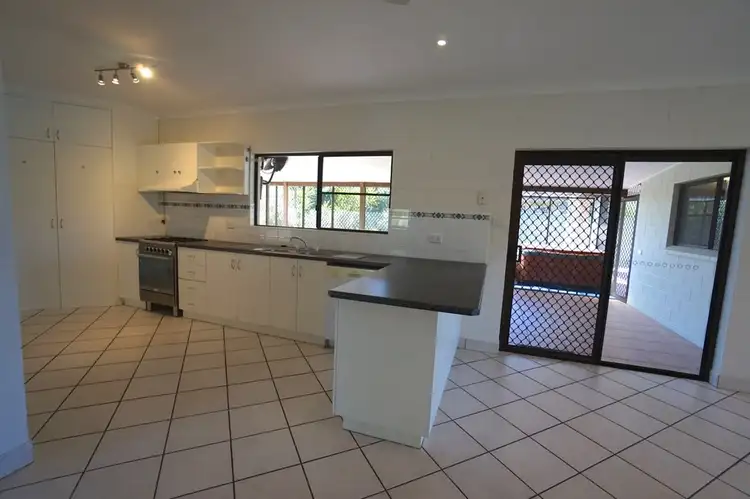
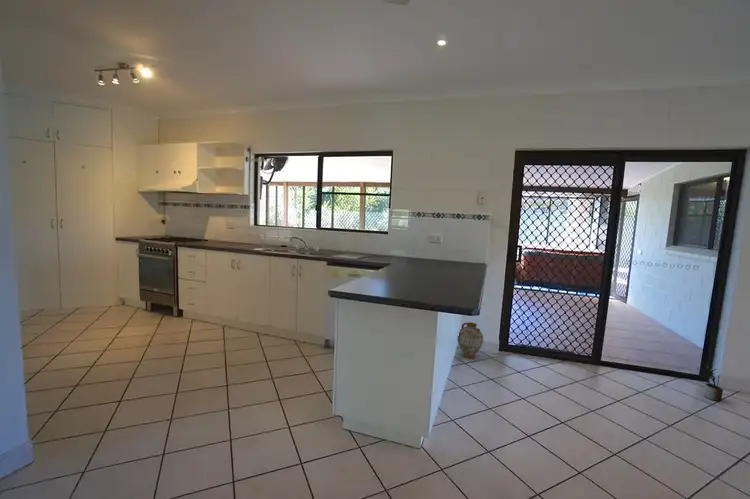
+ ceramic jug [457,321,484,359]
+ potted plant [699,363,724,402]
